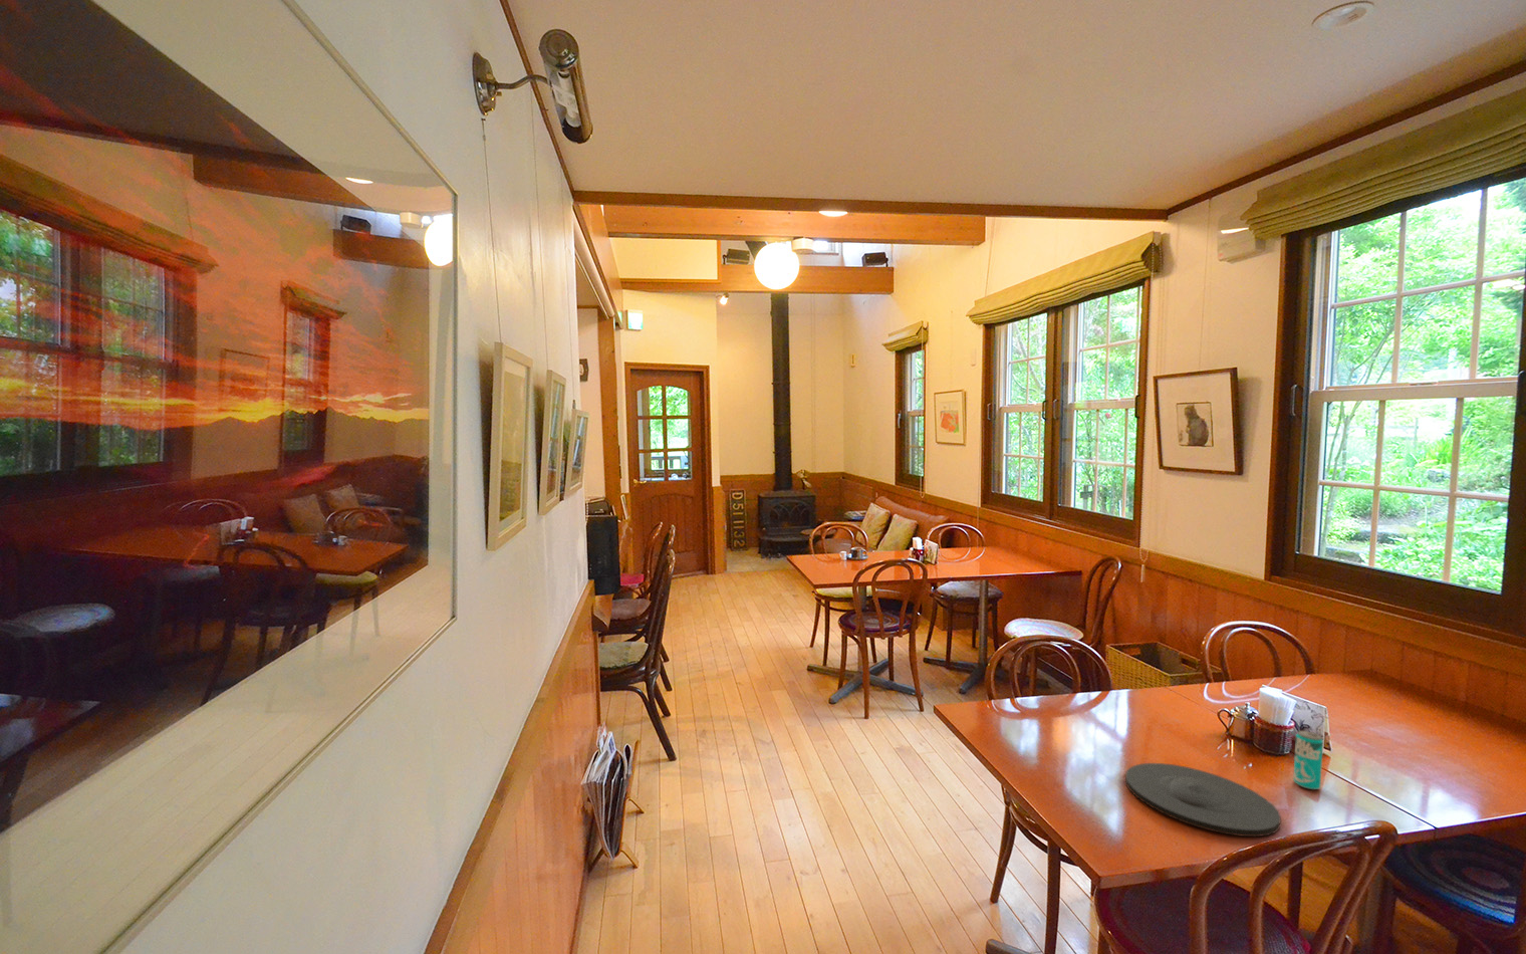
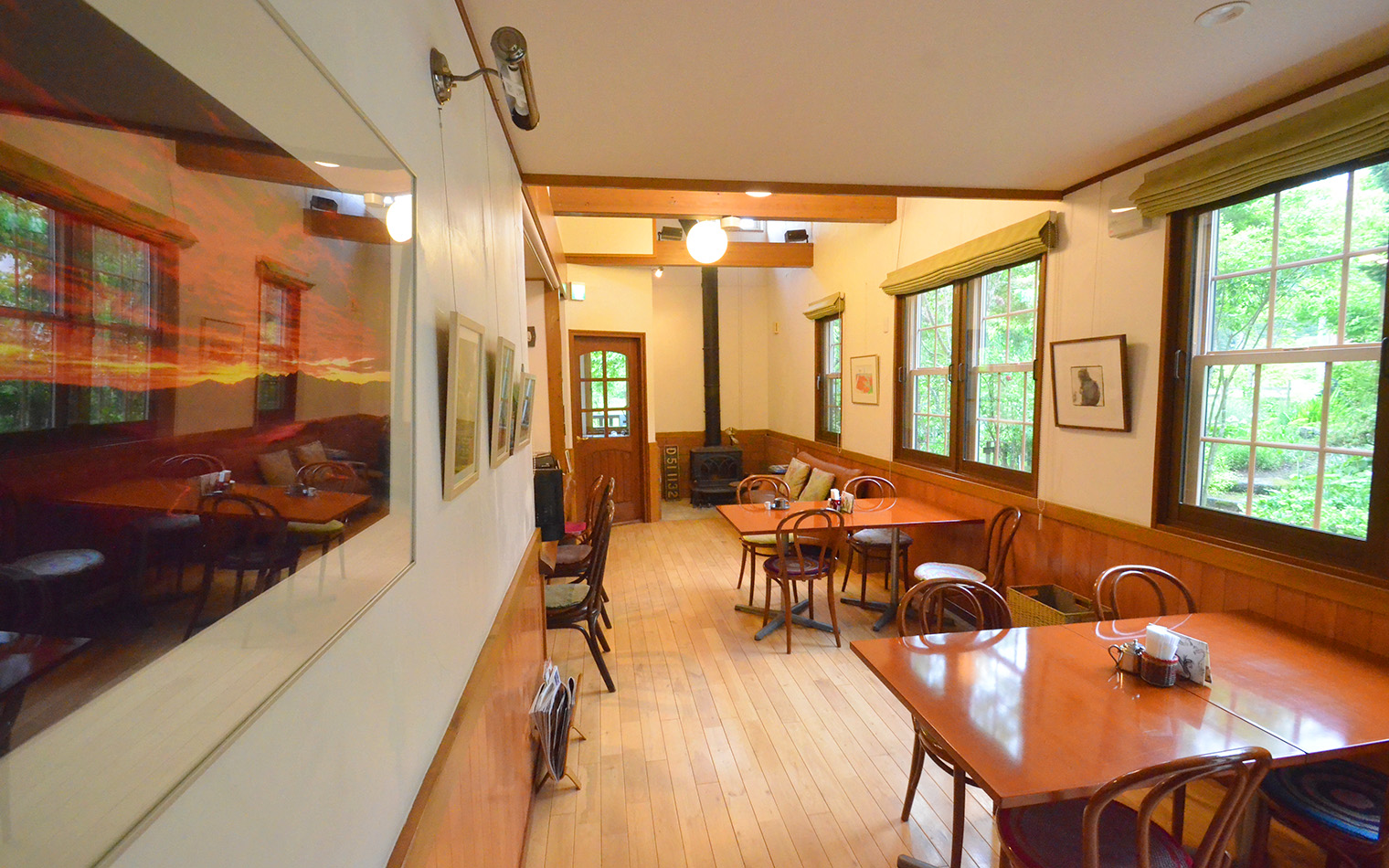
- beverage can [1292,730,1324,790]
- plate [1124,762,1282,837]
